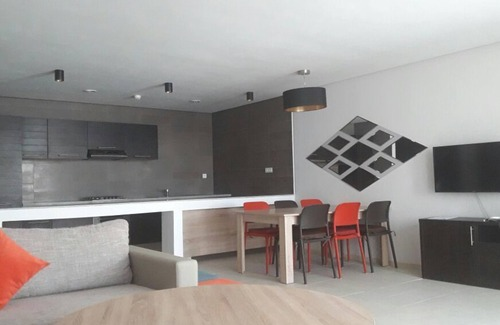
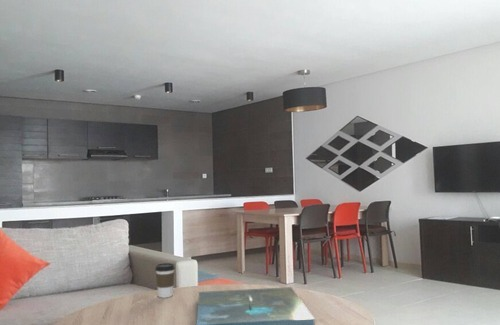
+ coffee cup [154,262,176,299]
+ board game [195,286,316,325]
